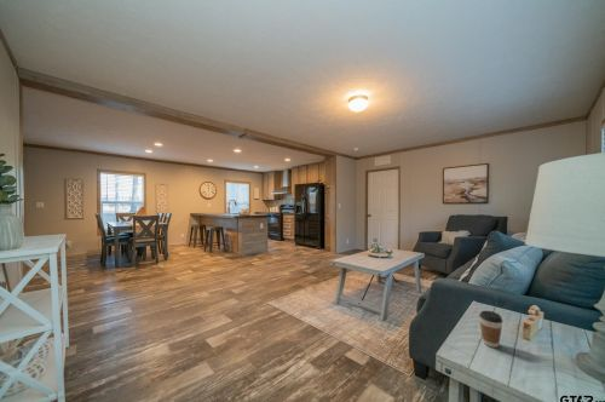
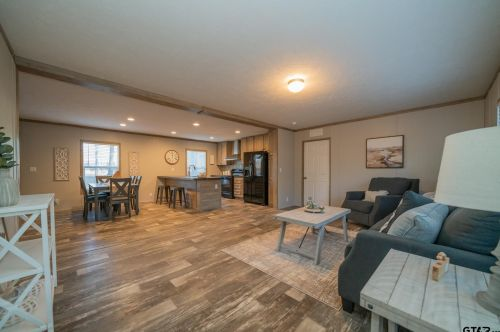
- coffee cup [478,310,503,349]
